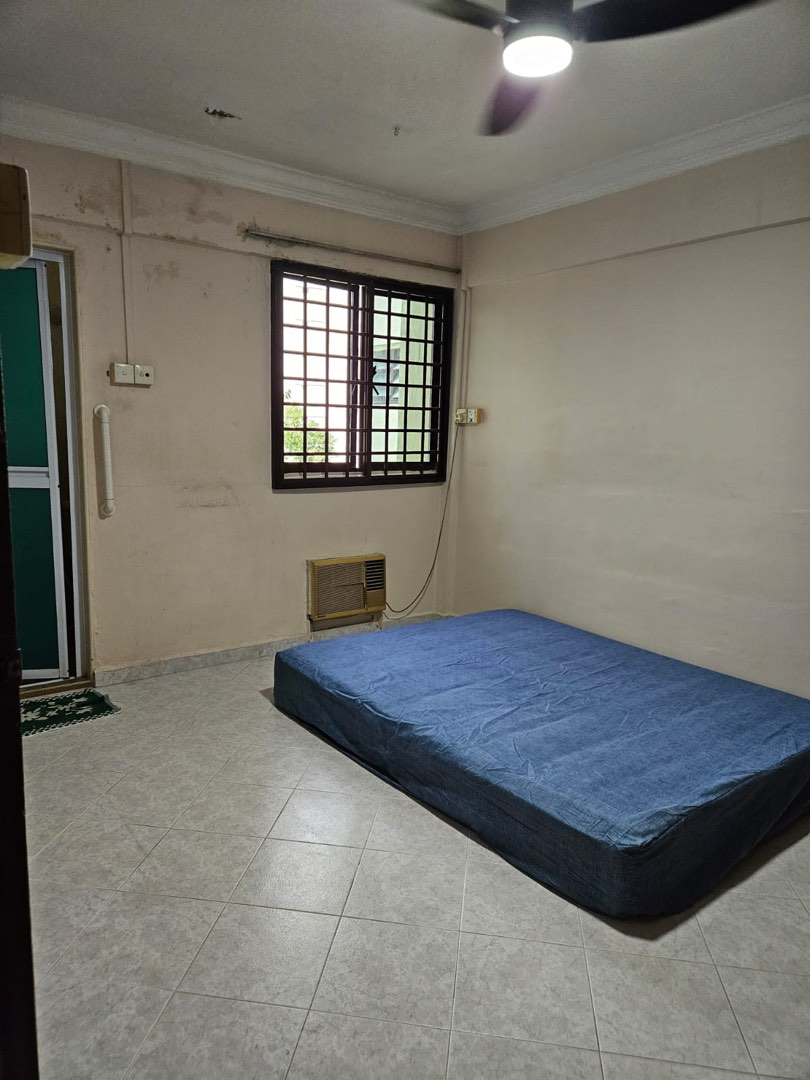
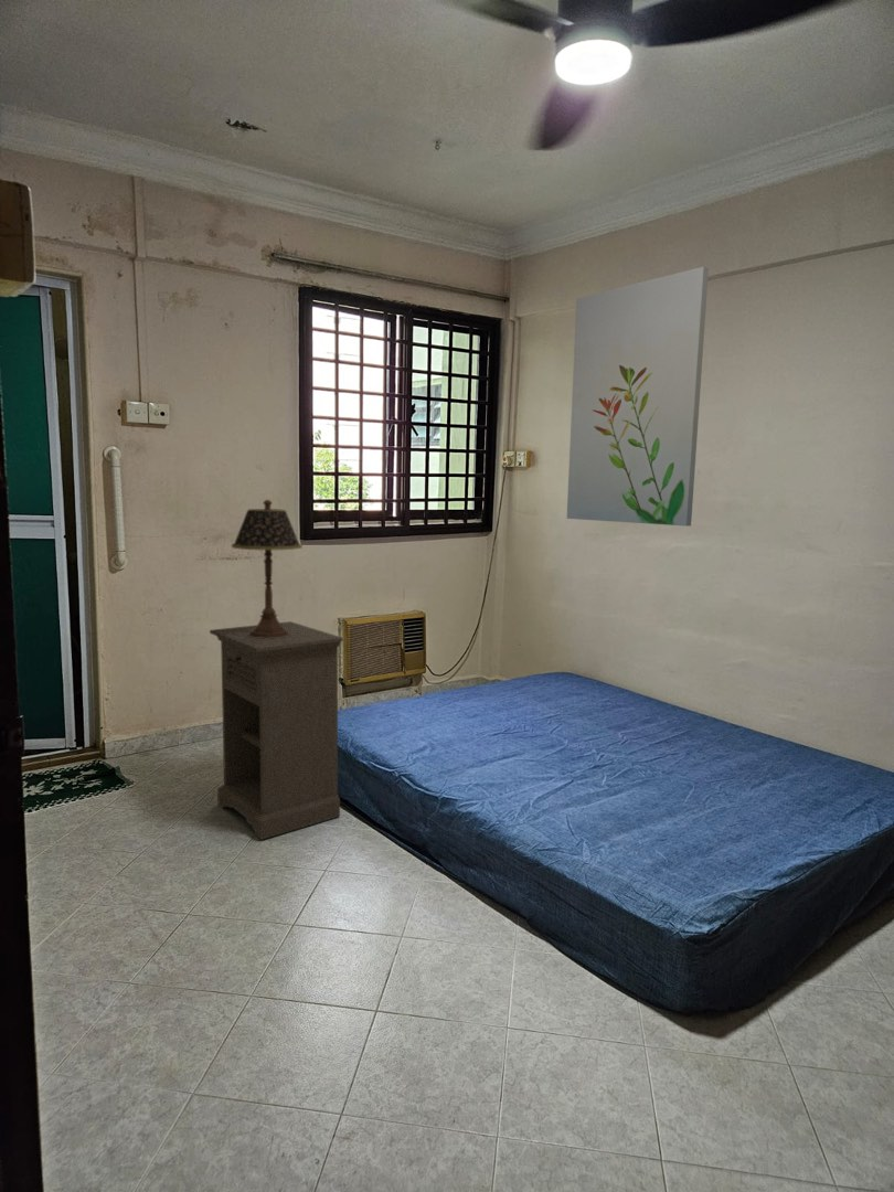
+ table lamp [231,499,304,639]
+ wall art [566,266,710,526]
+ nightstand [209,620,344,841]
